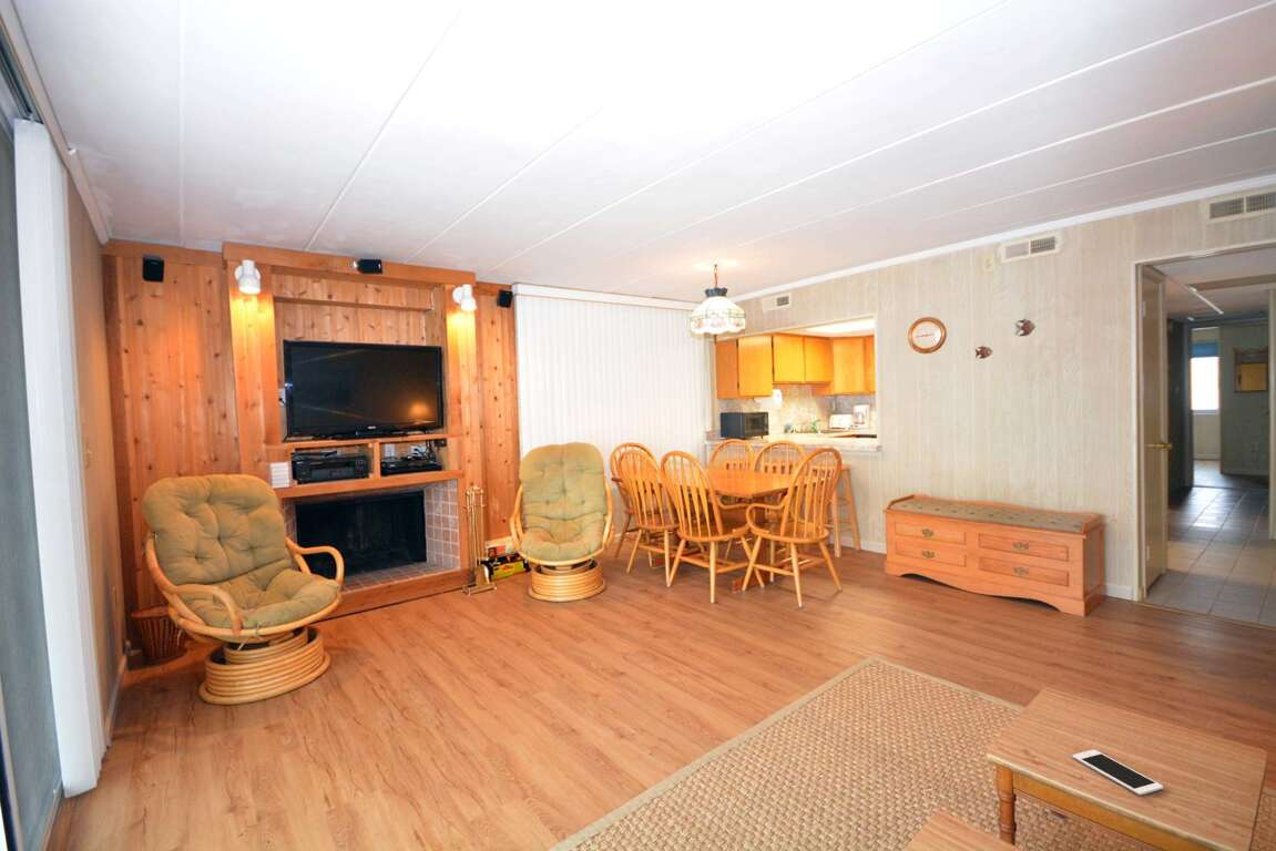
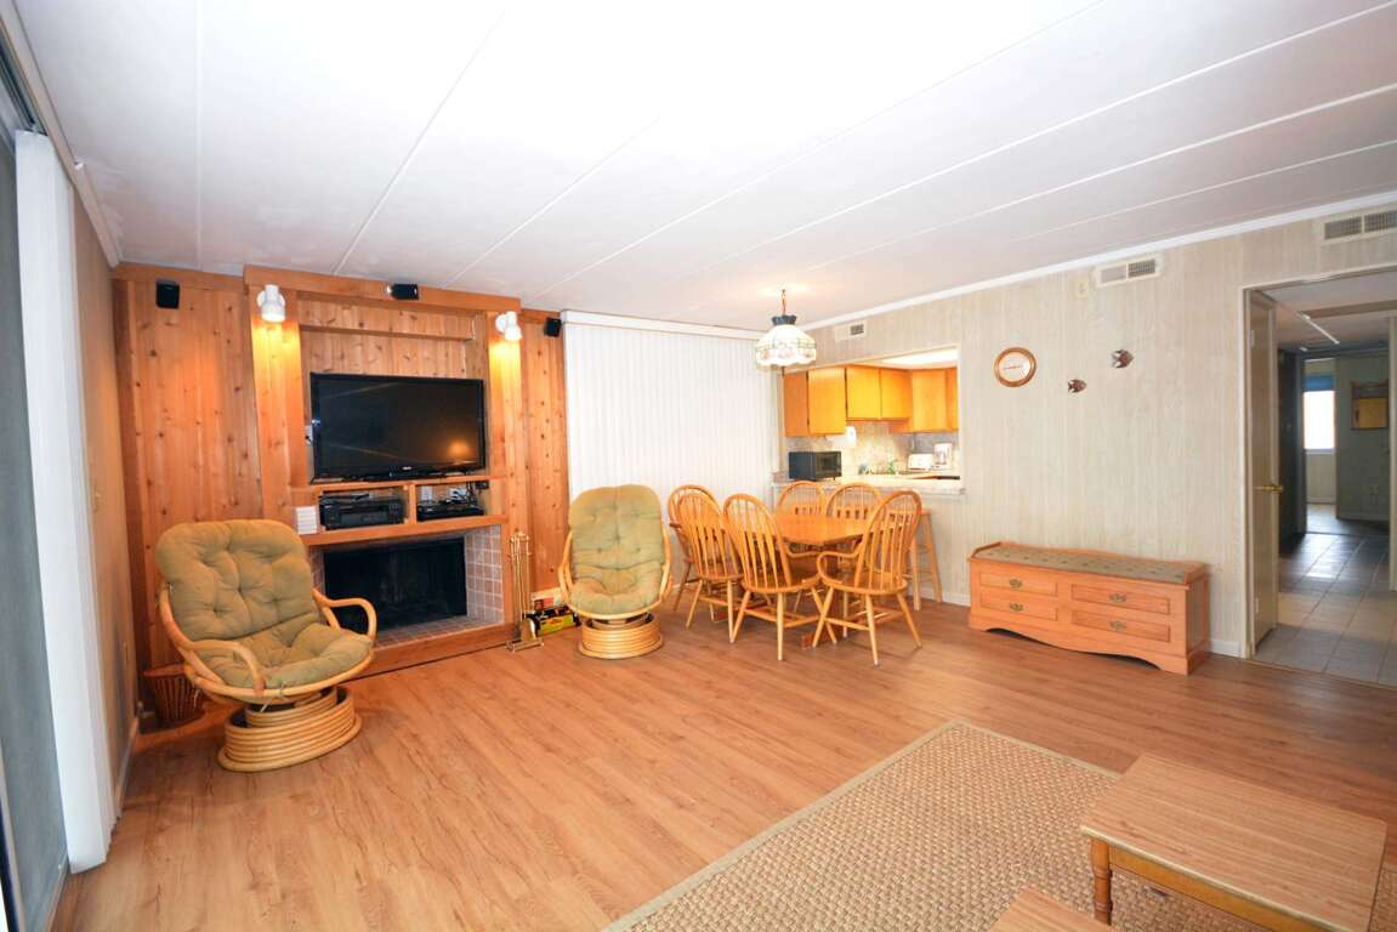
- cell phone [1072,749,1164,796]
